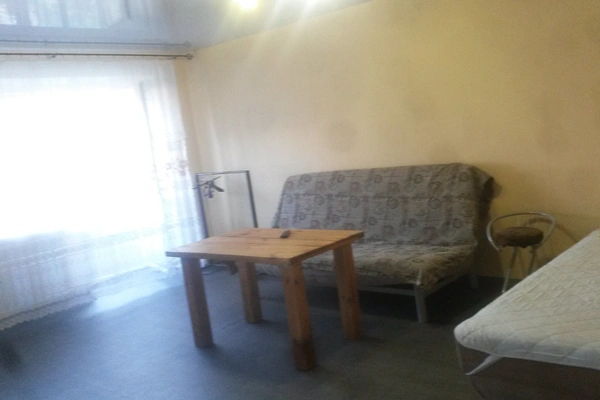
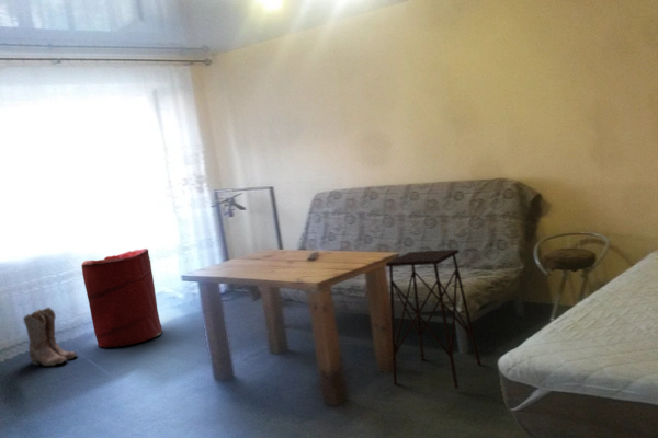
+ boots [22,307,79,367]
+ laundry hamper [80,247,163,348]
+ side table [385,249,481,390]
